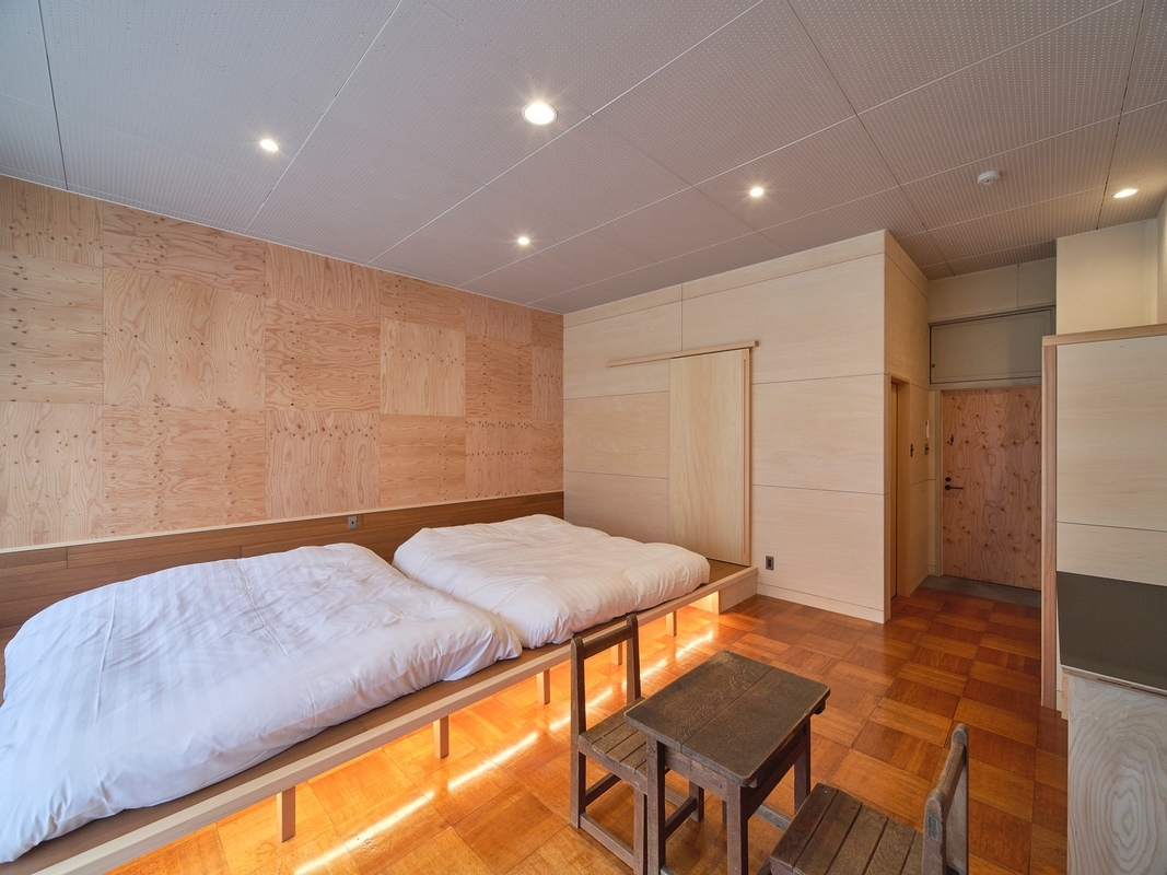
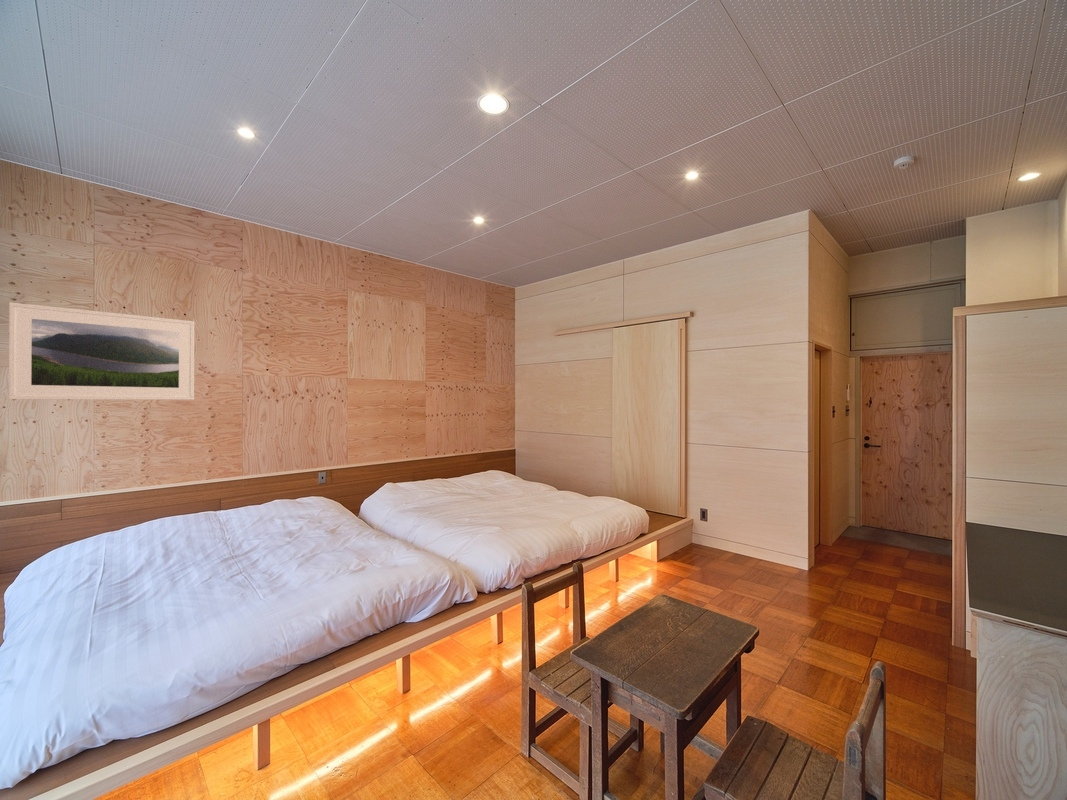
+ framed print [8,301,196,401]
